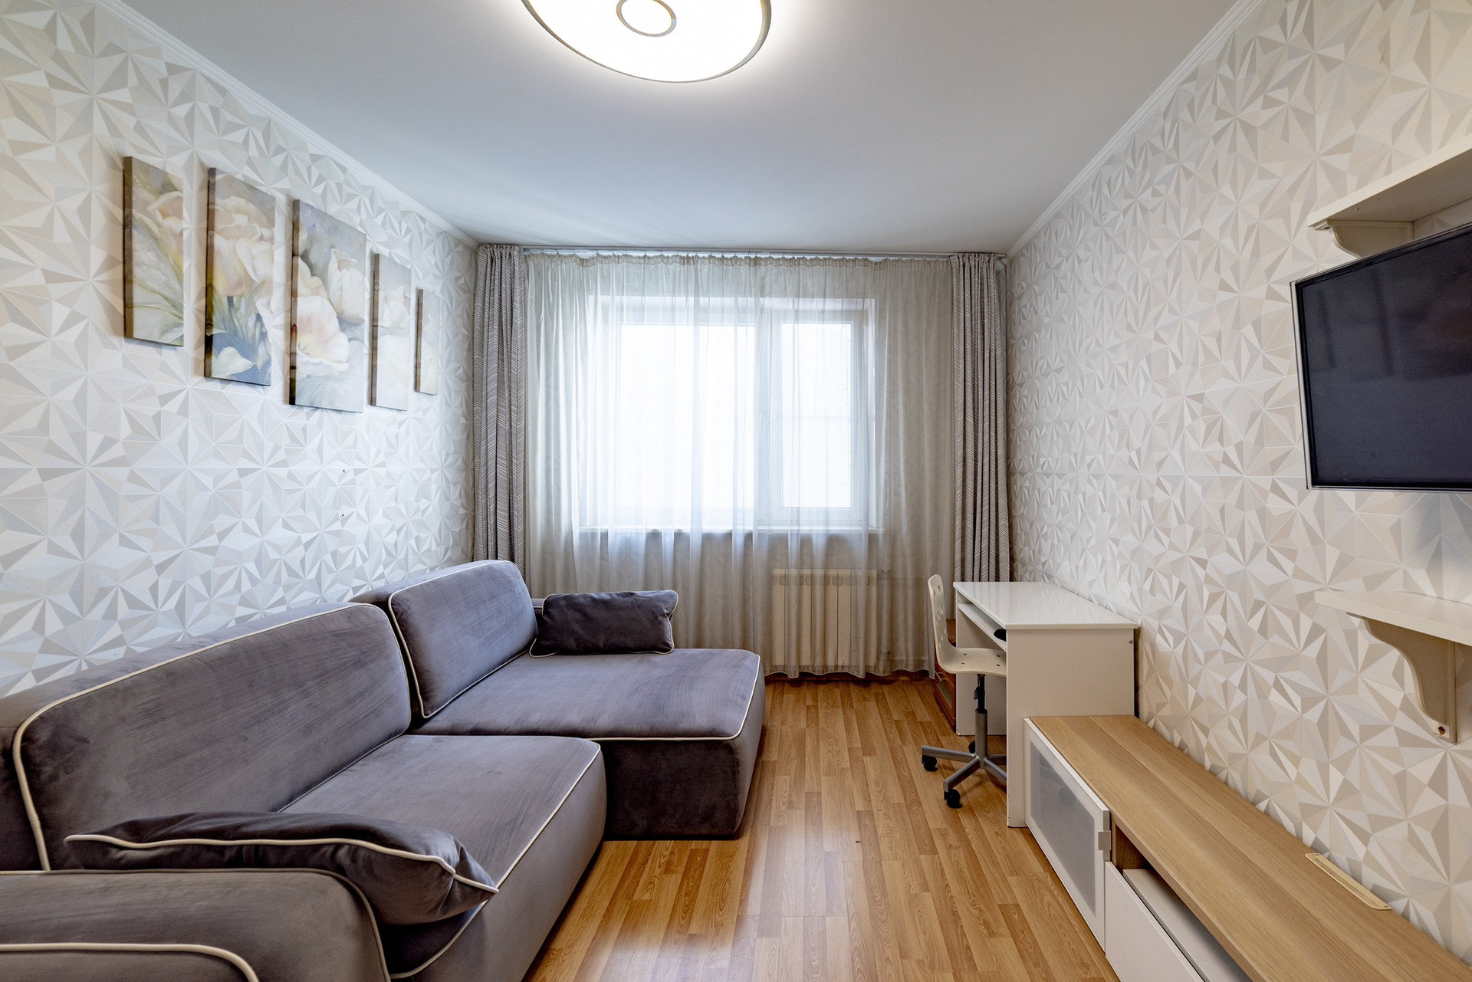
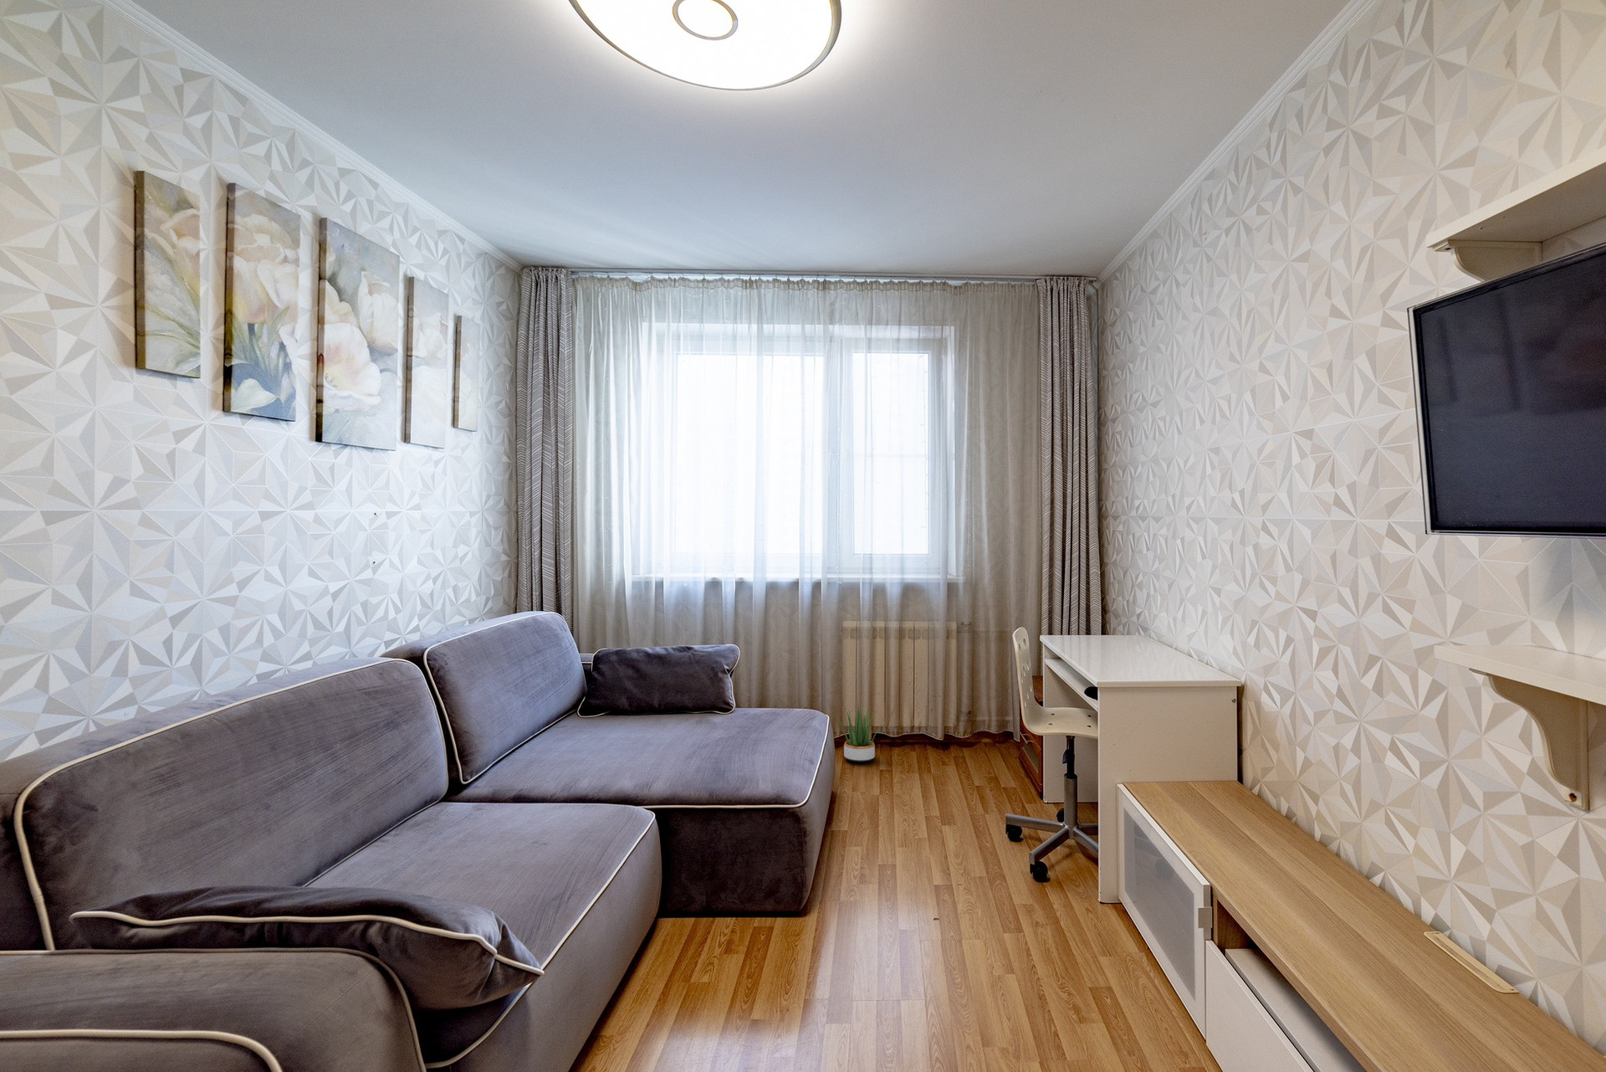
+ potted plant [831,705,889,763]
